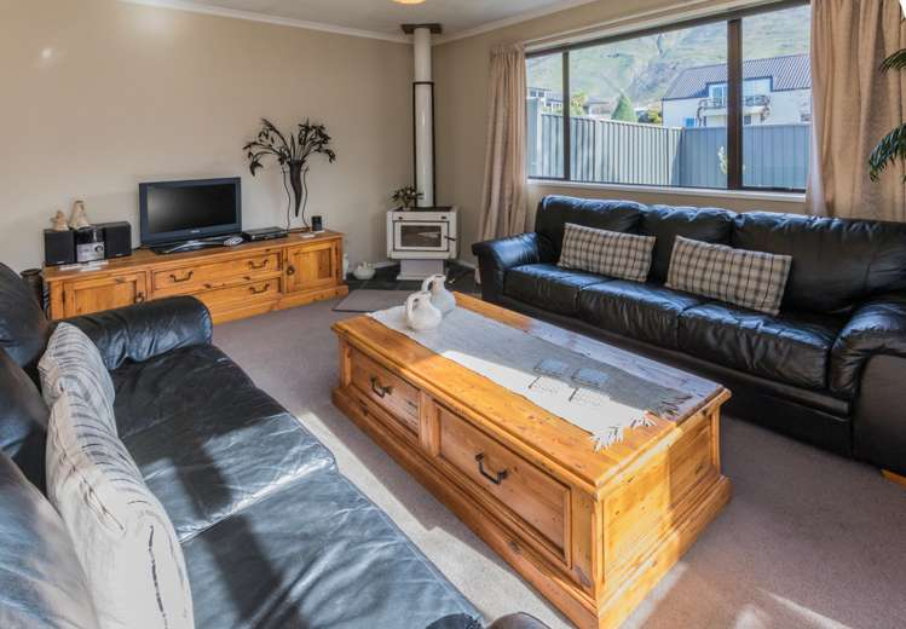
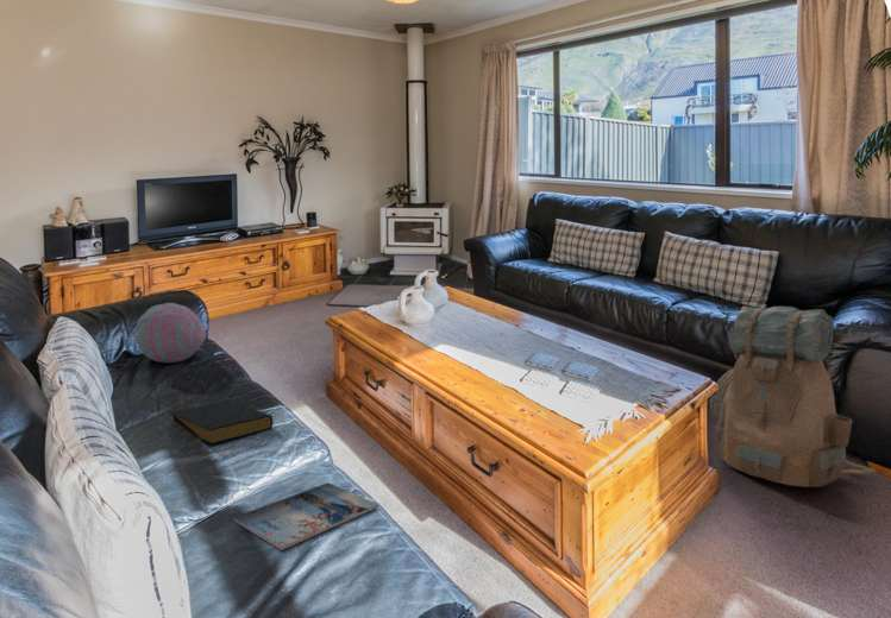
+ backpack [708,305,878,488]
+ hardback book [168,399,274,446]
+ cushion [134,302,207,364]
+ magazine [232,481,379,551]
